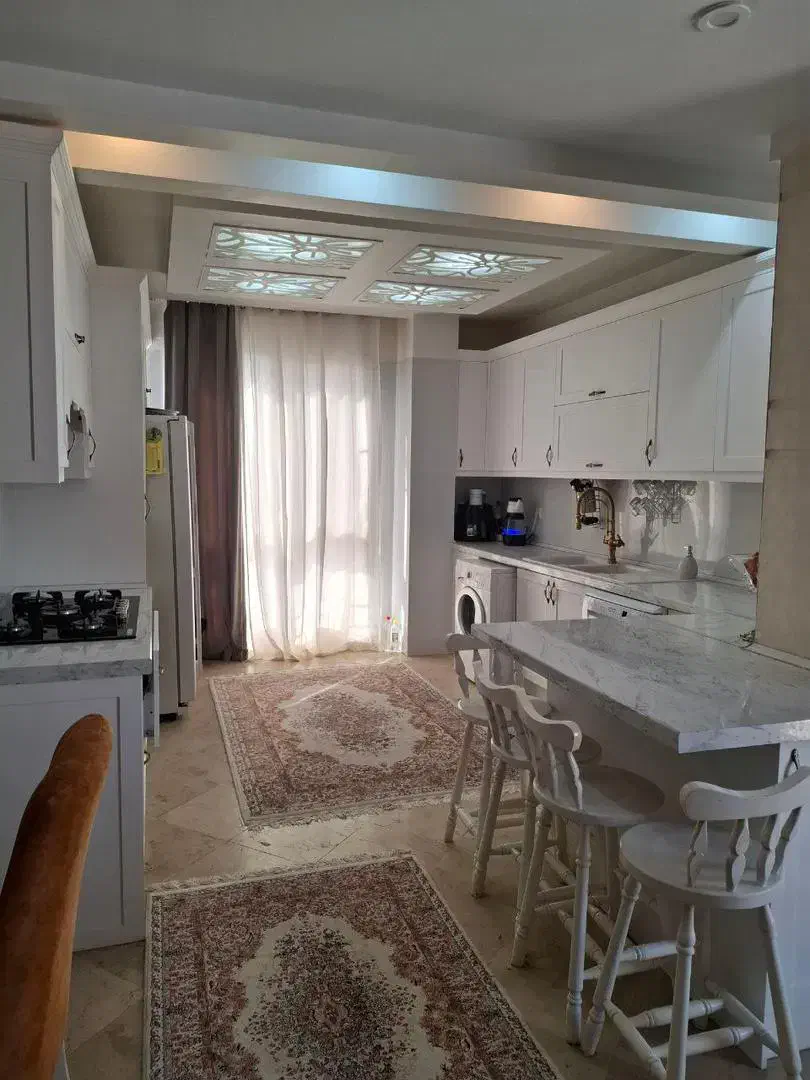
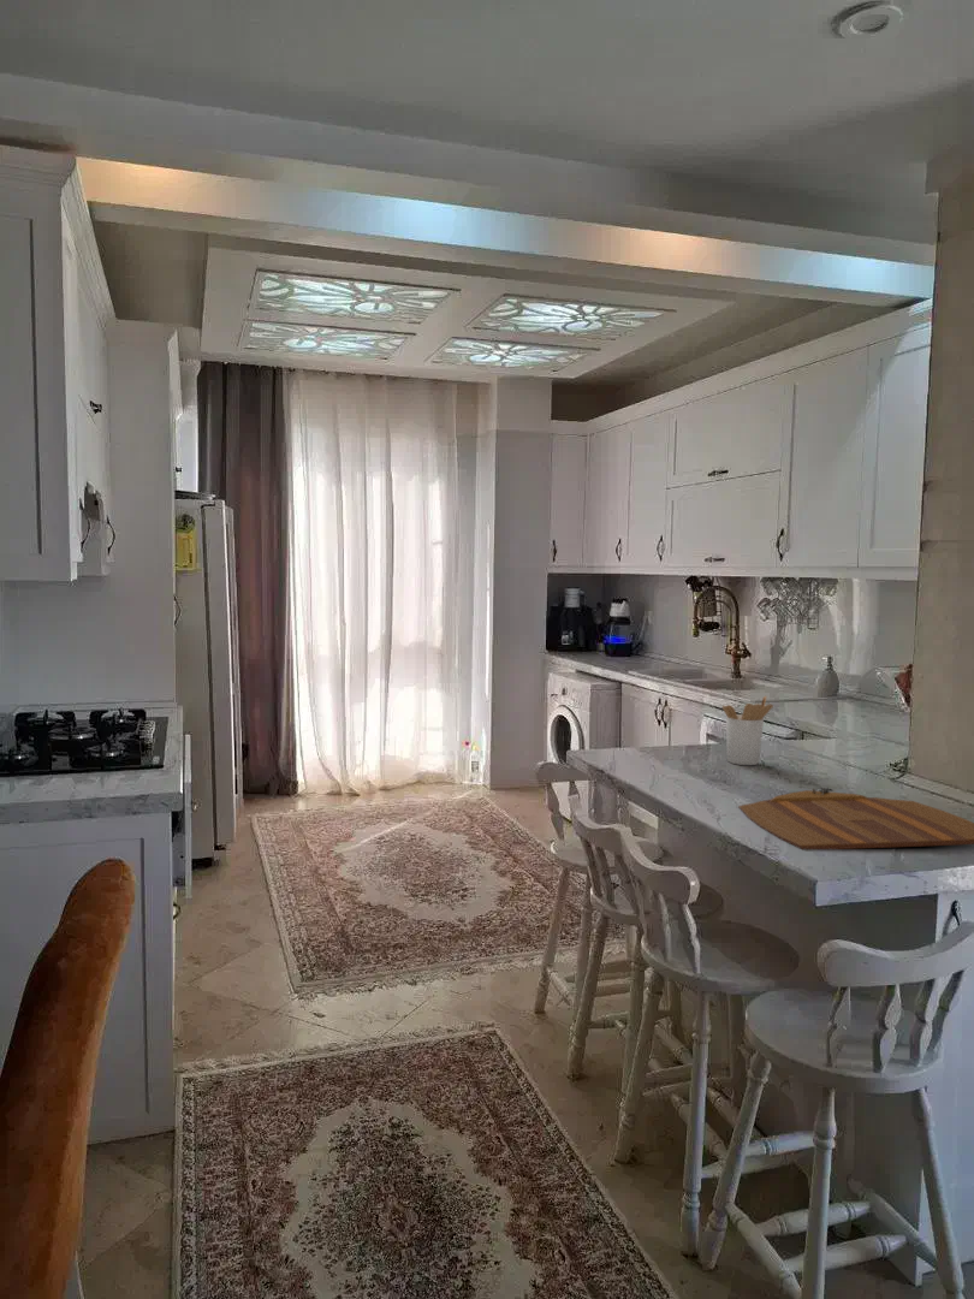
+ cutting board [737,787,974,850]
+ utensil holder [721,695,774,766]
